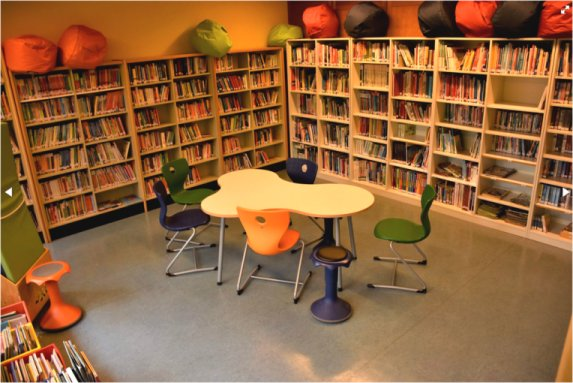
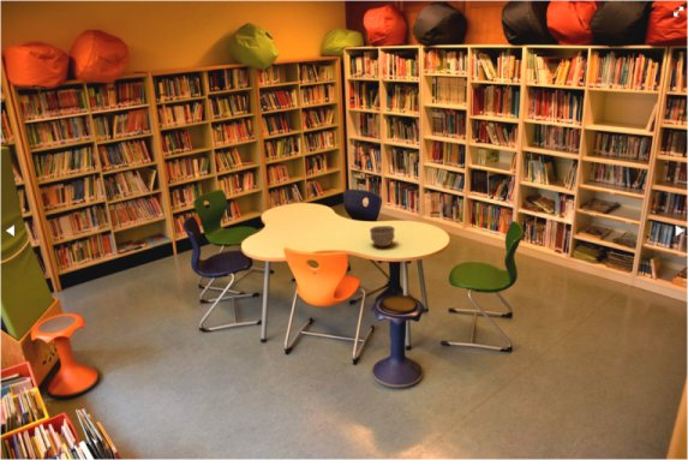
+ bowl [369,225,396,247]
